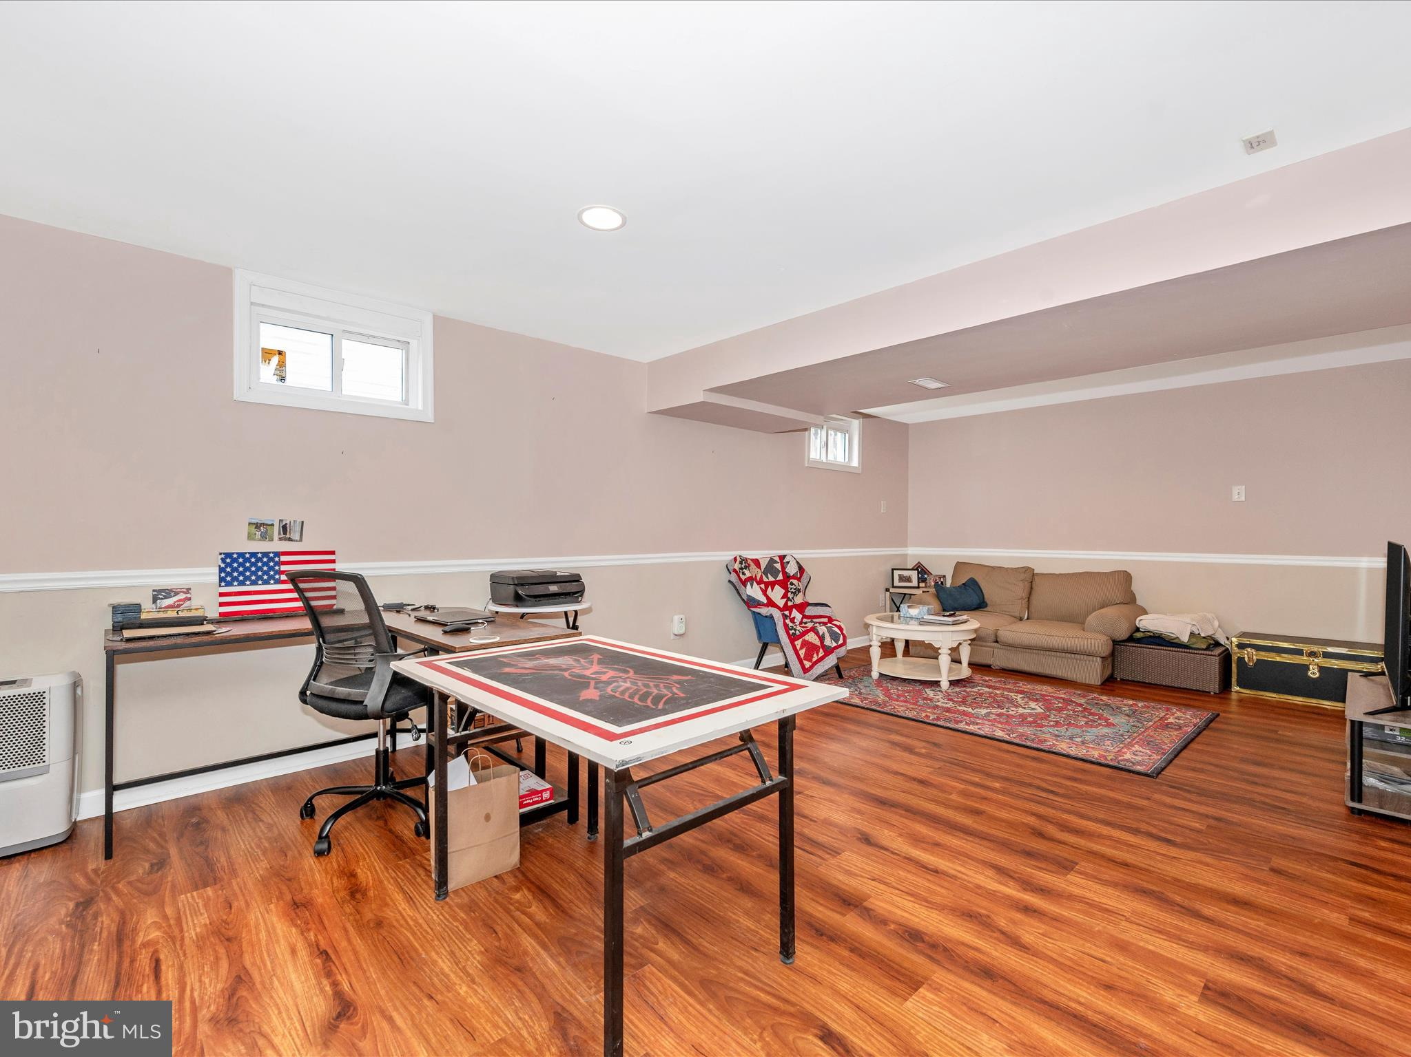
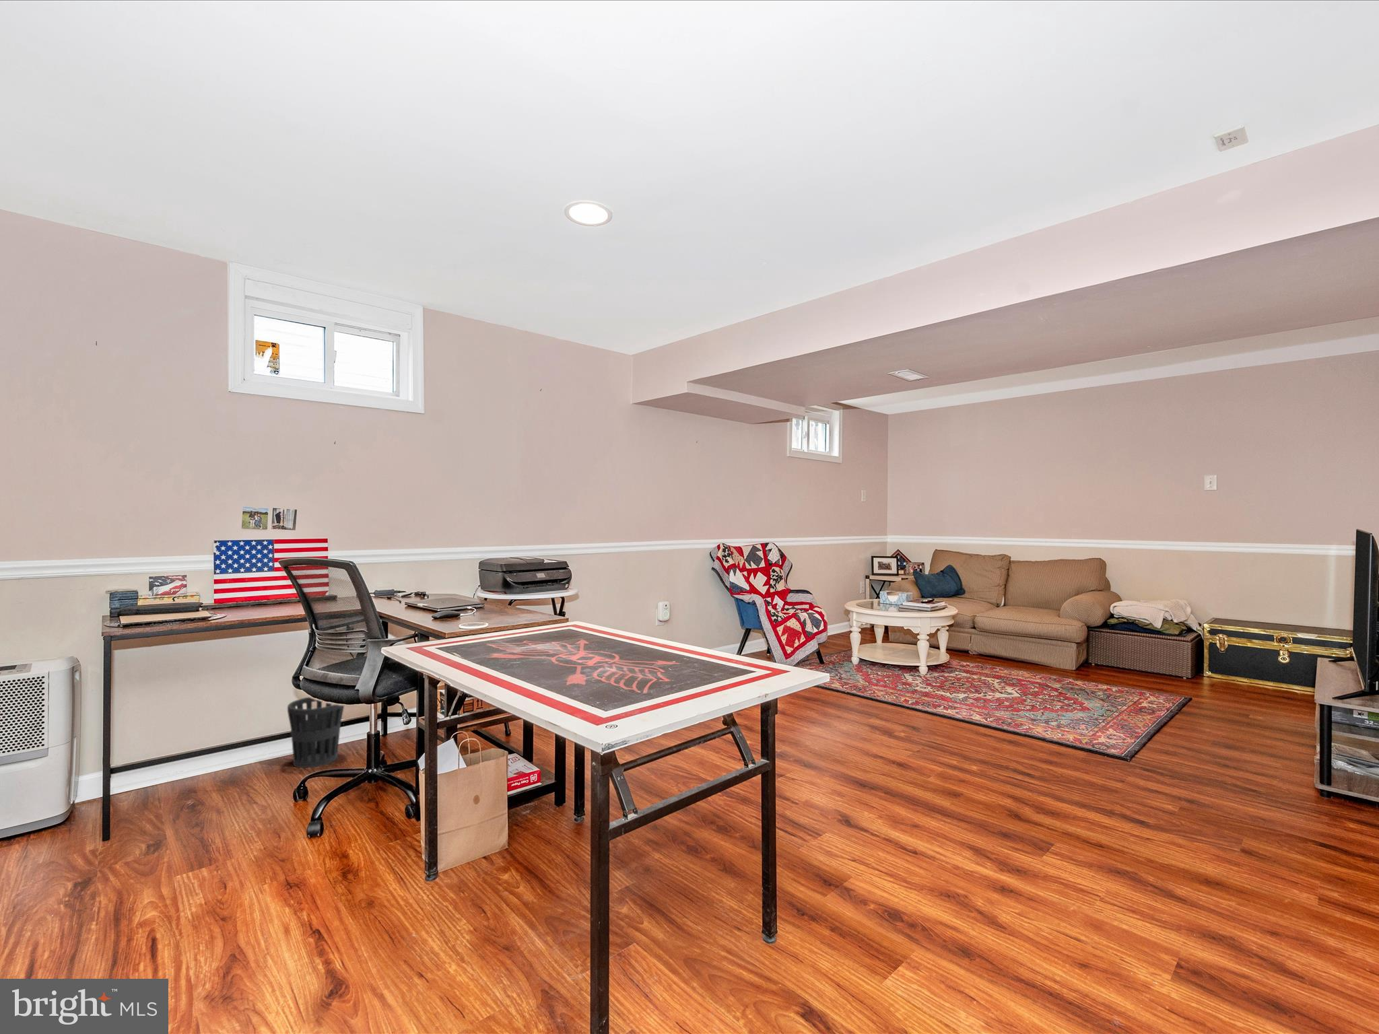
+ wastebasket [287,696,345,769]
